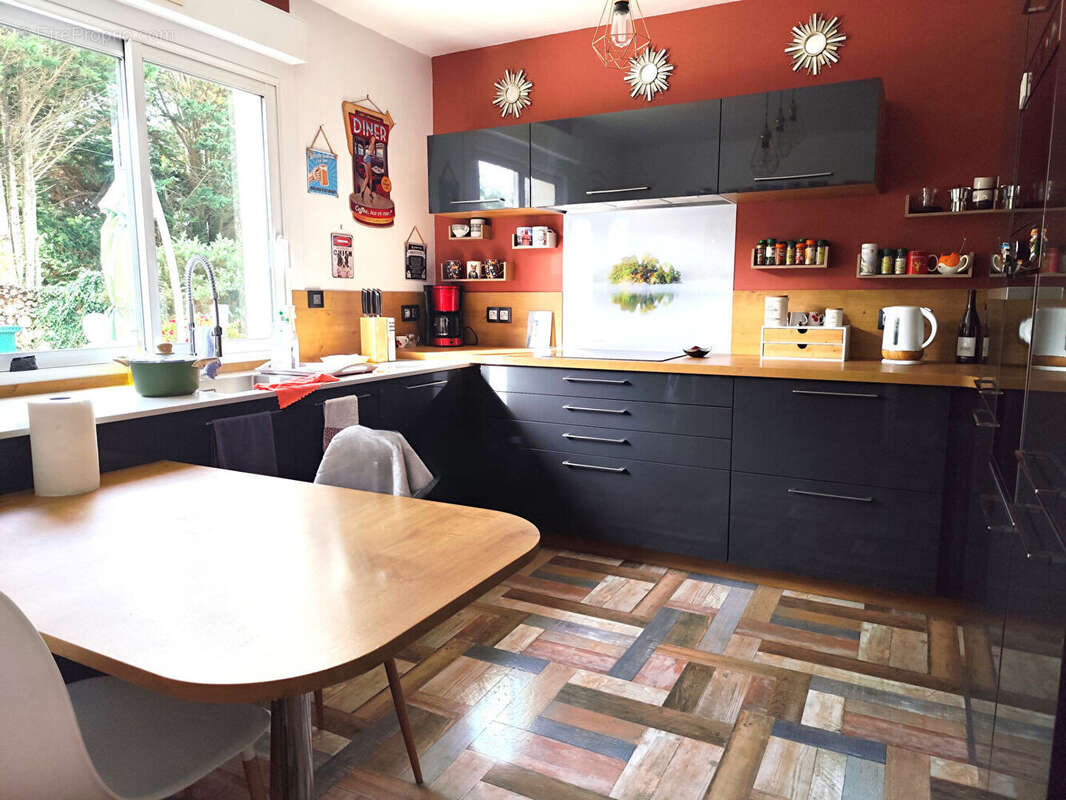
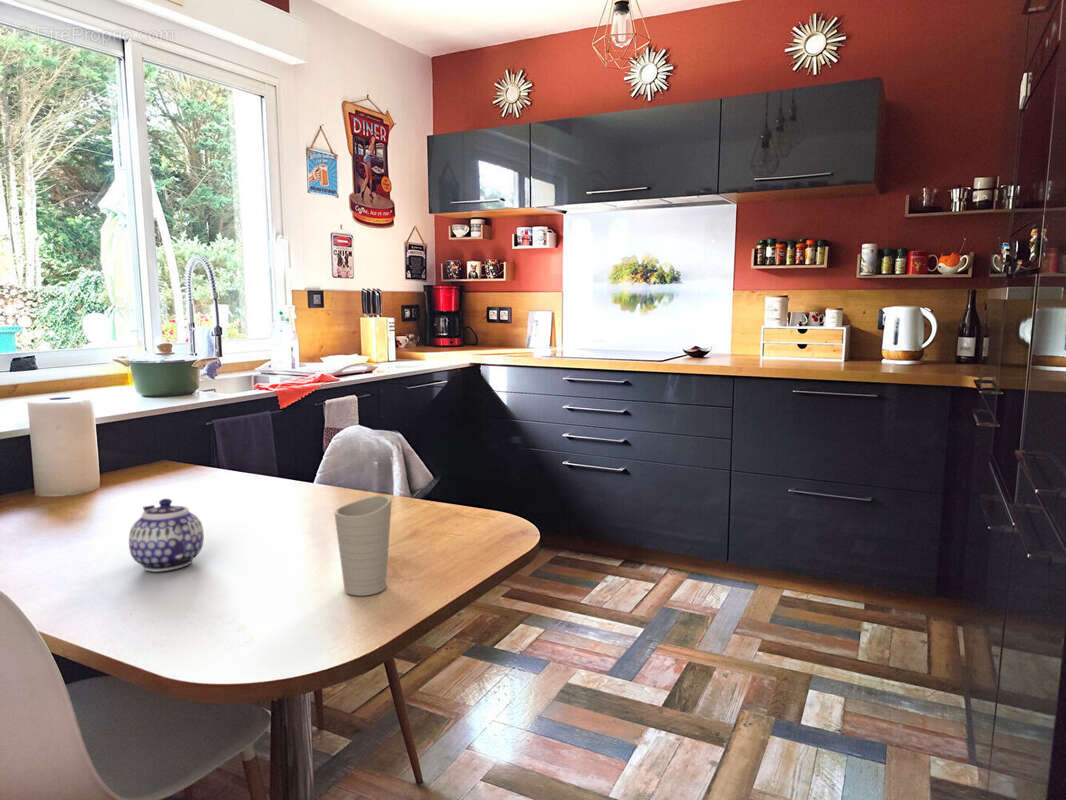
+ teapot [128,498,205,573]
+ cup [334,495,393,597]
